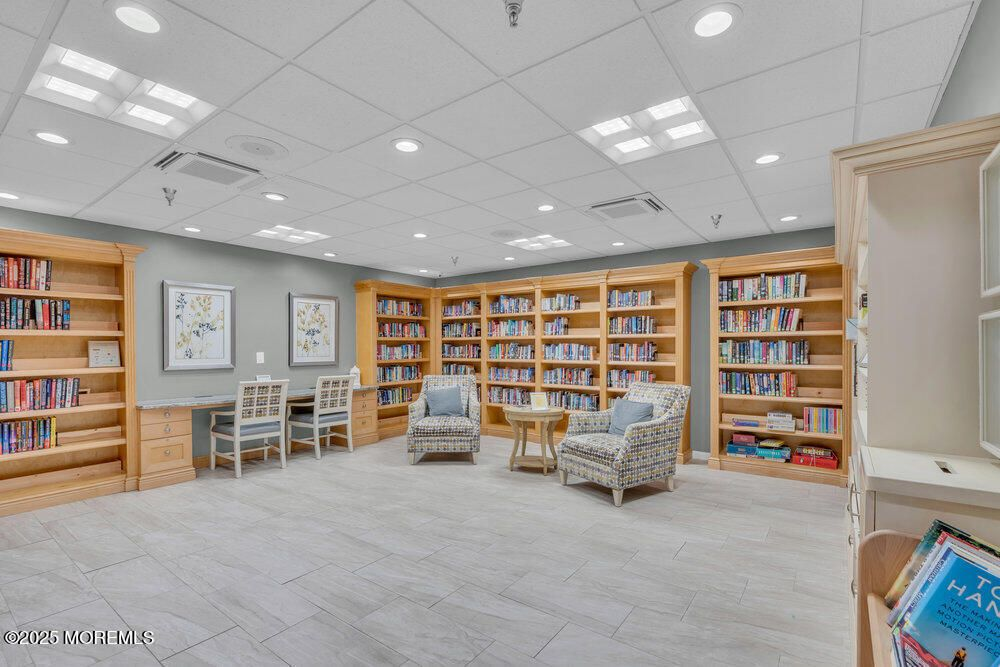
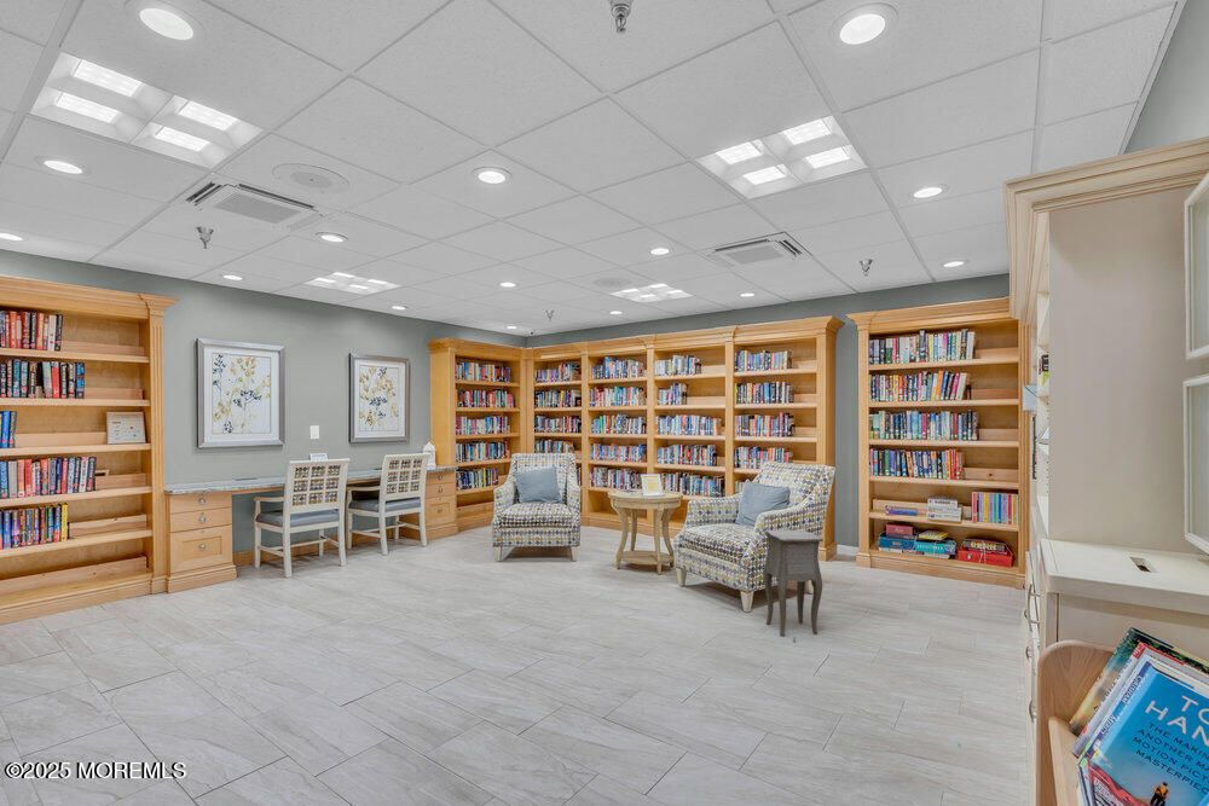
+ side table [762,529,825,644]
